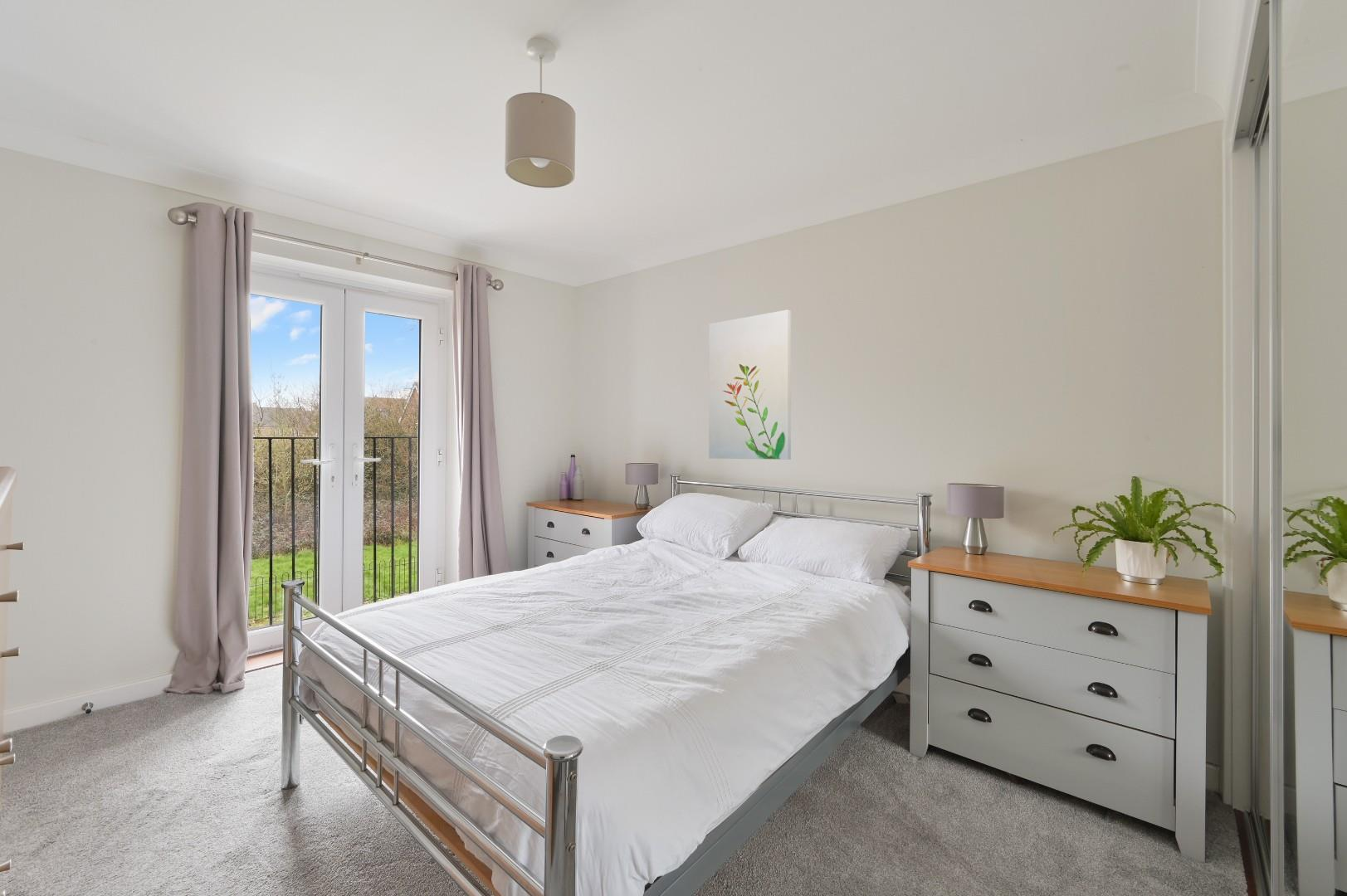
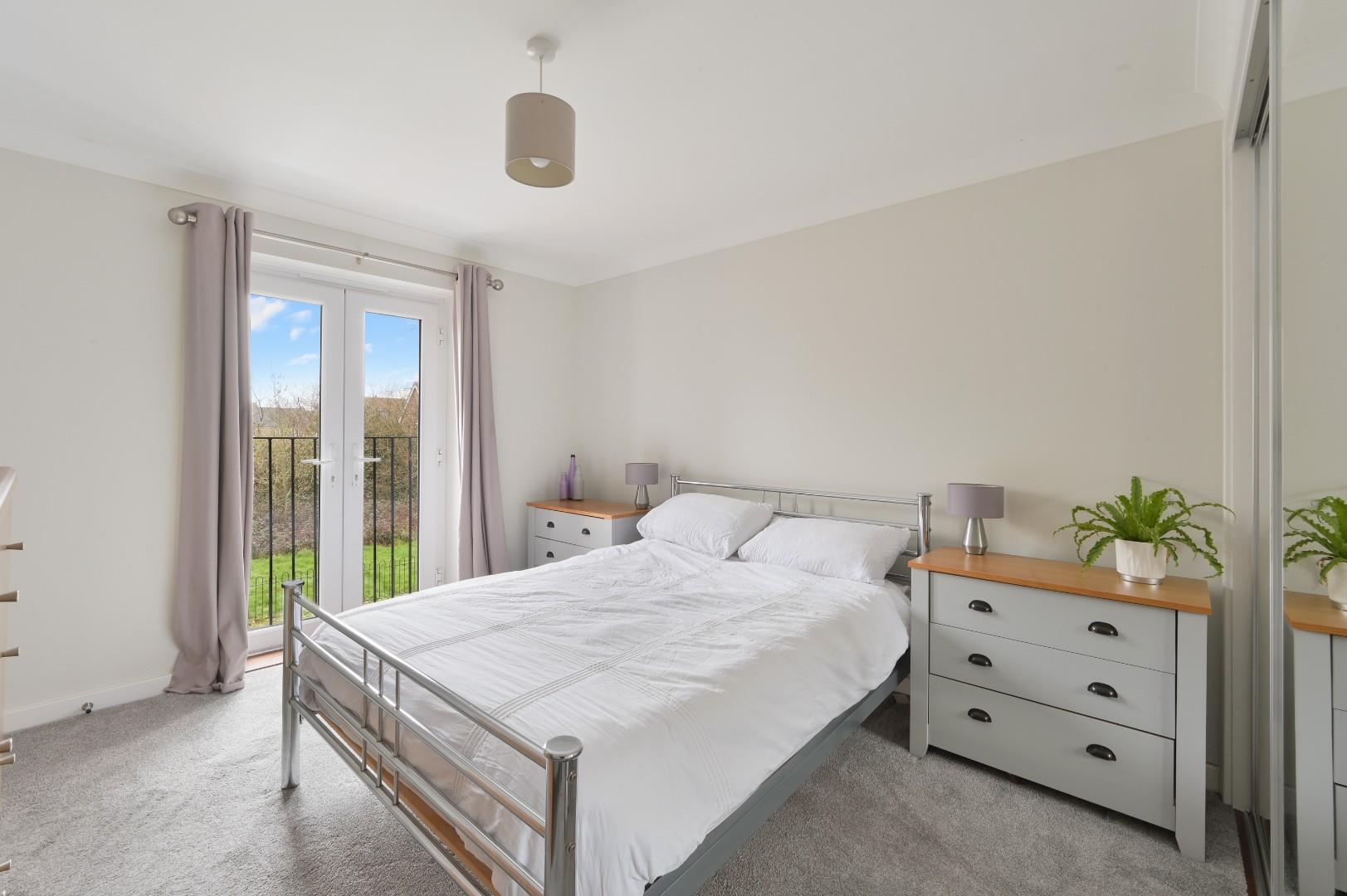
- wall art [708,309,792,460]
